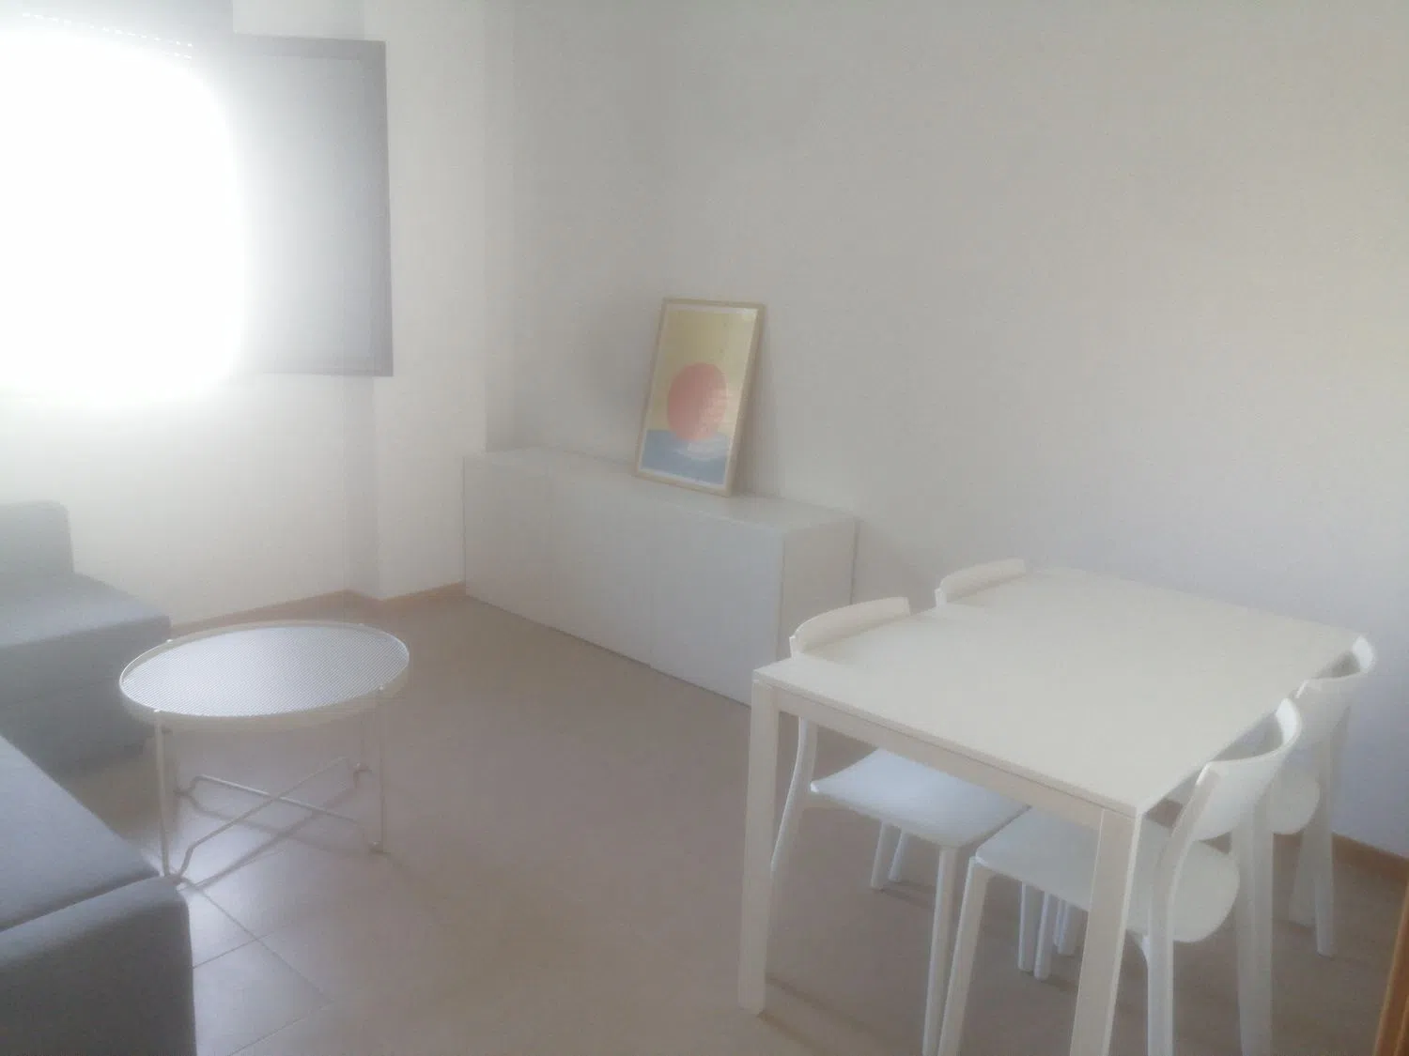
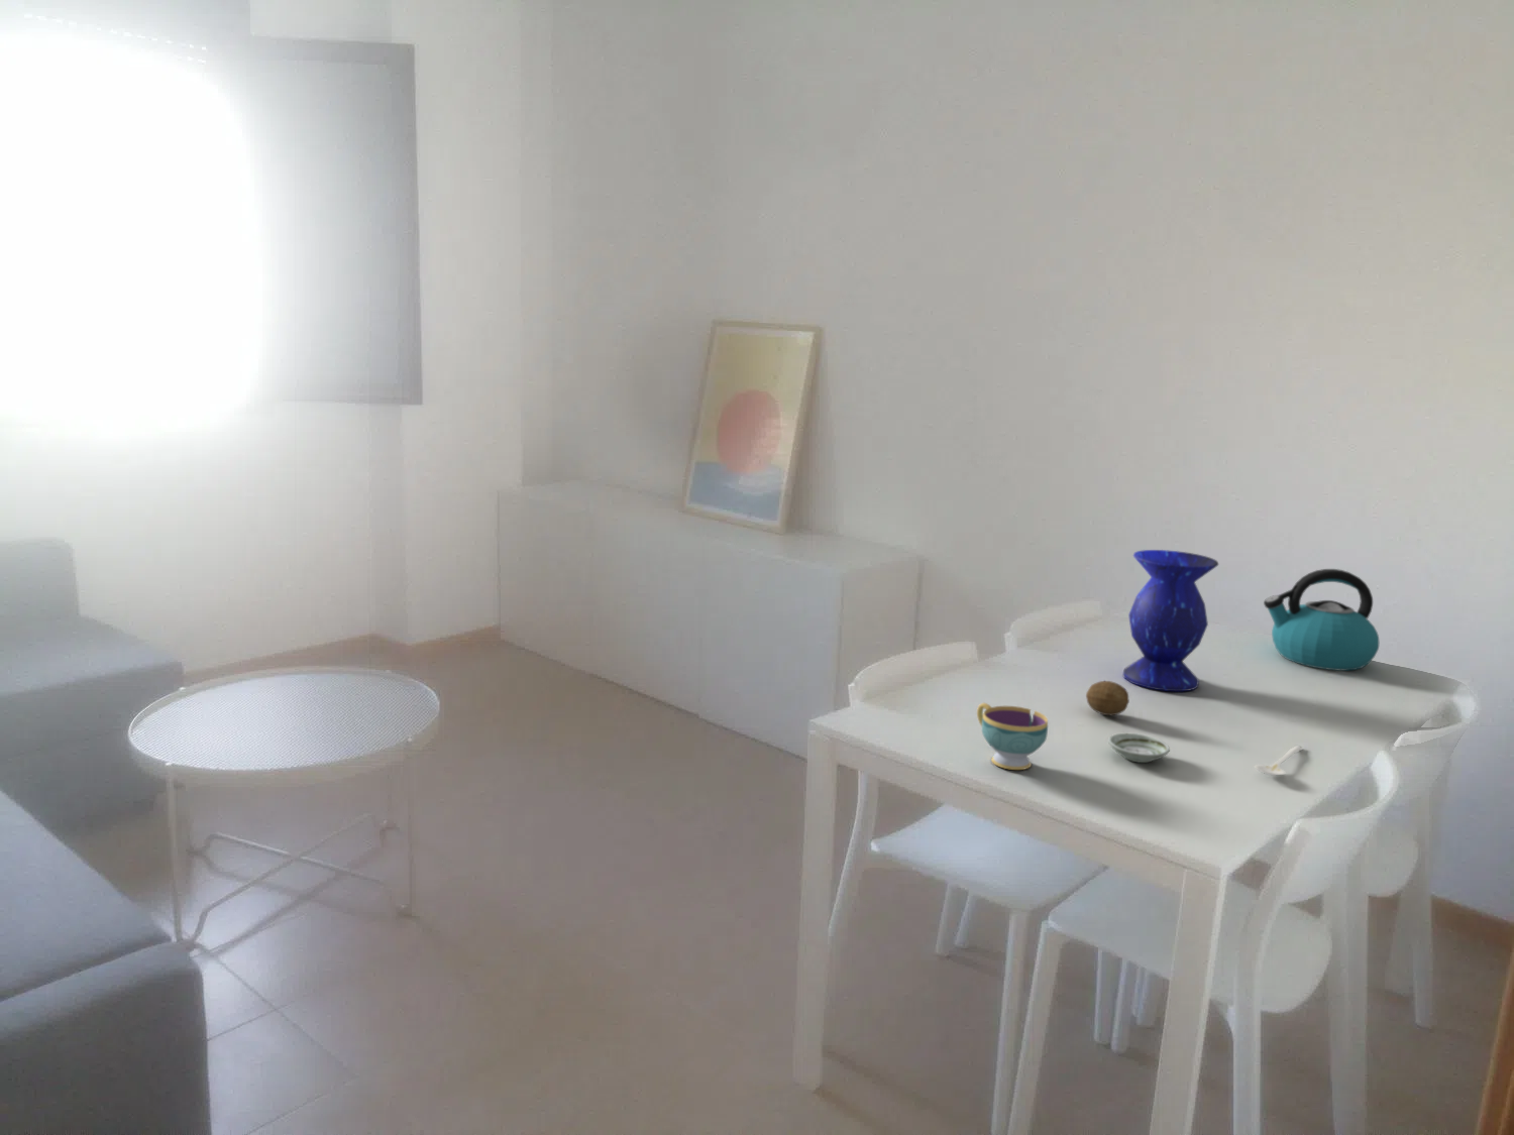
+ saucer [1107,732,1171,764]
+ teacup [976,702,1049,771]
+ stirrer [1254,745,1304,777]
+ kettle [1262,568,1379,672]
+ vase [1122,548,1220,693]
+ fruit [1085,680,1130,717]
